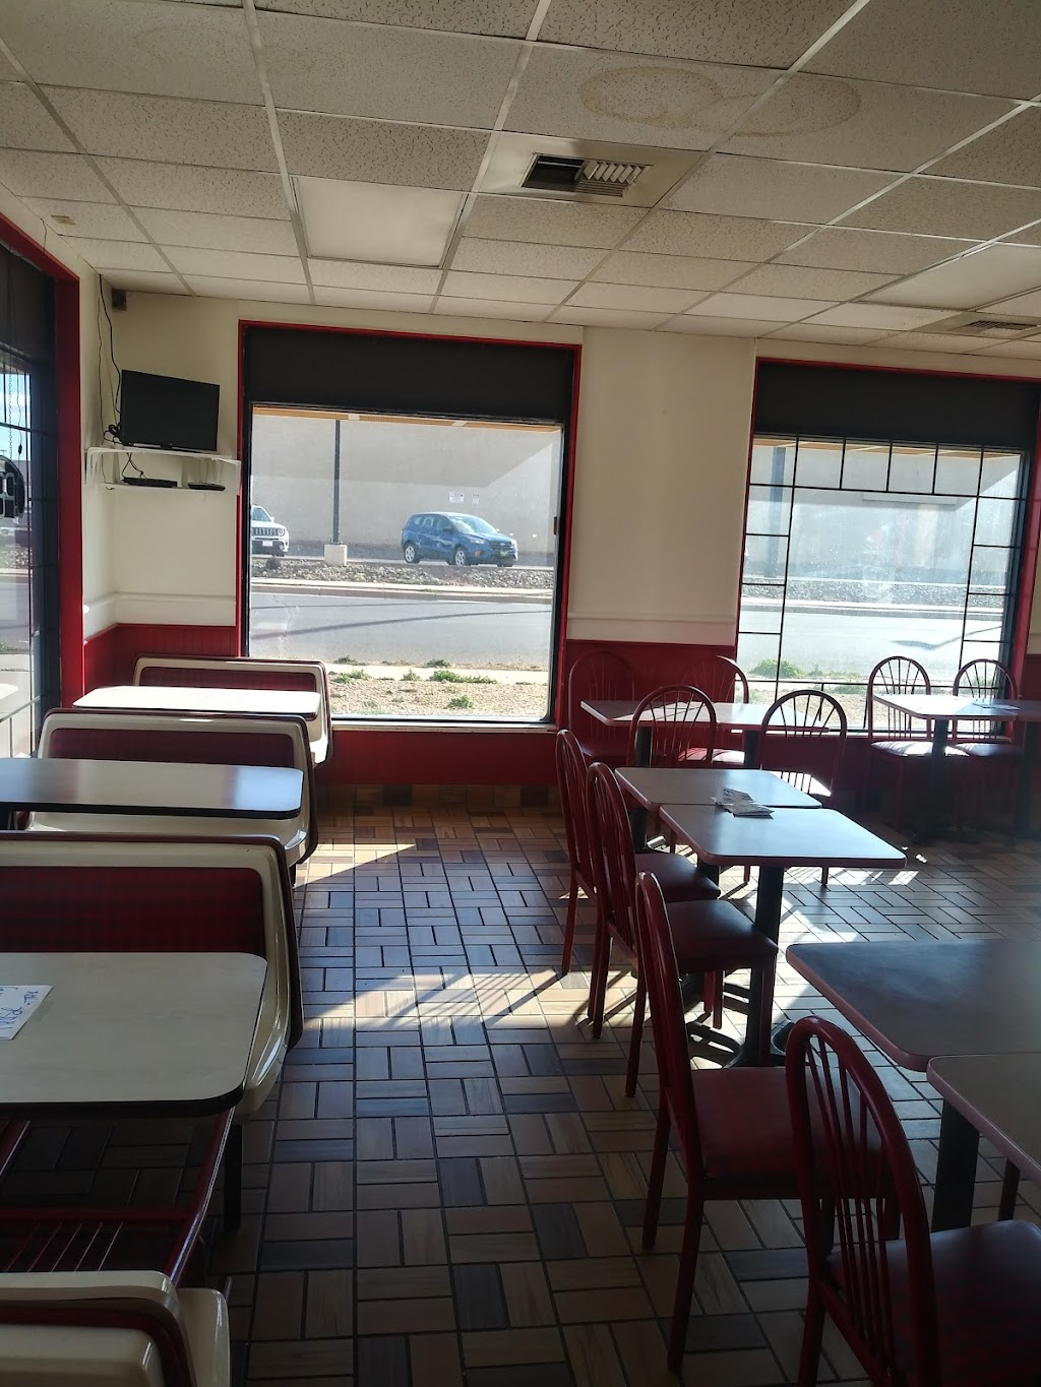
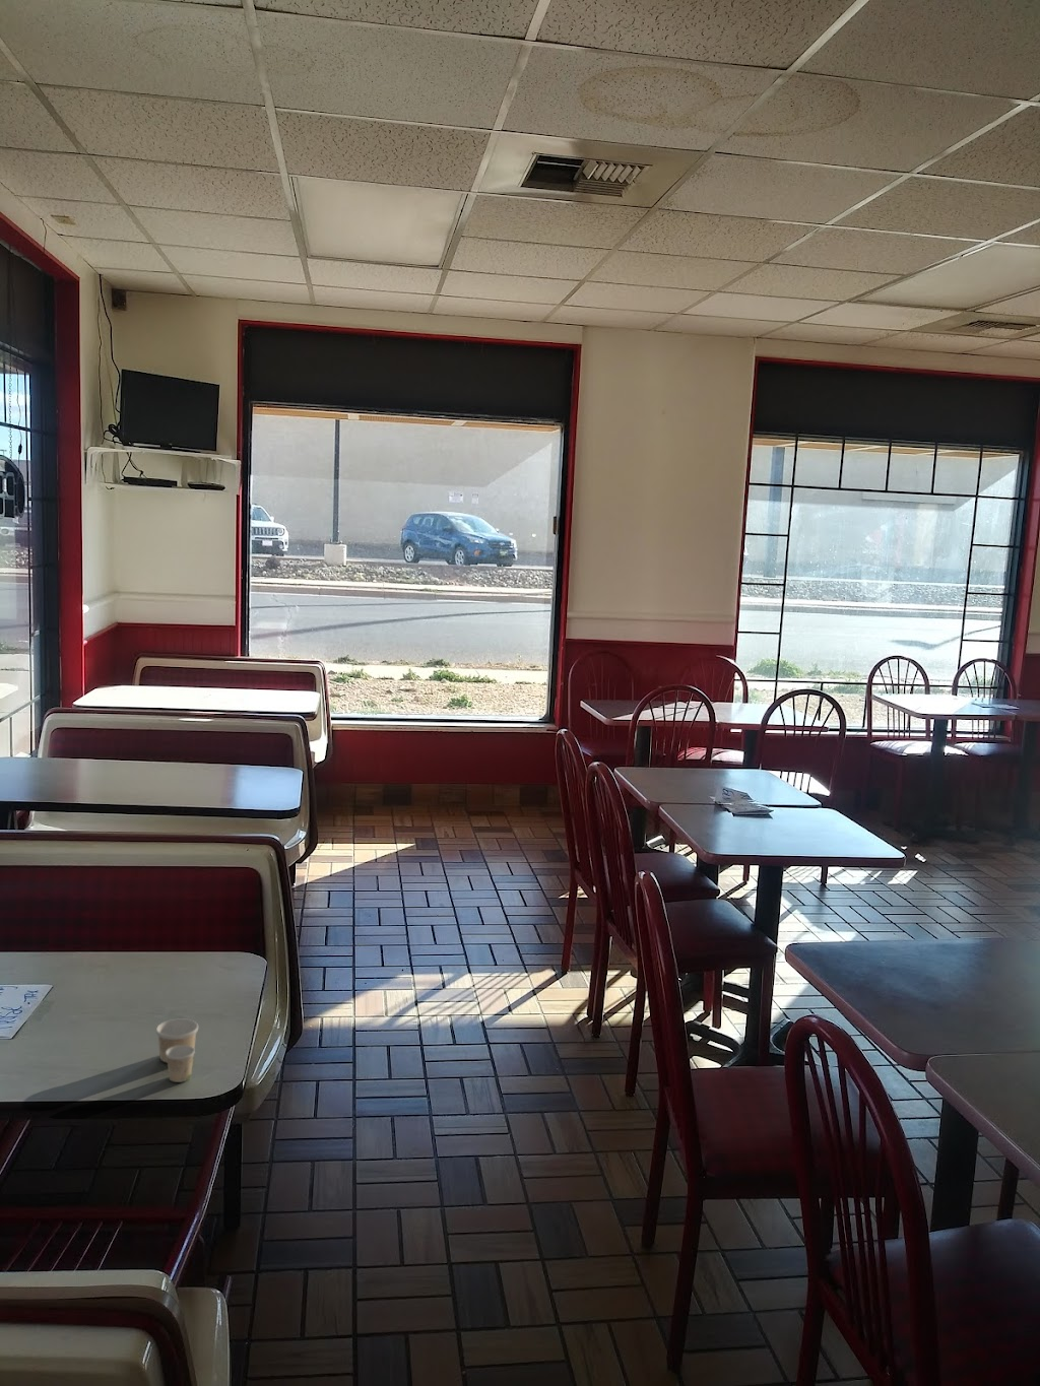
+ paper cup [155,1018,199,1083]
